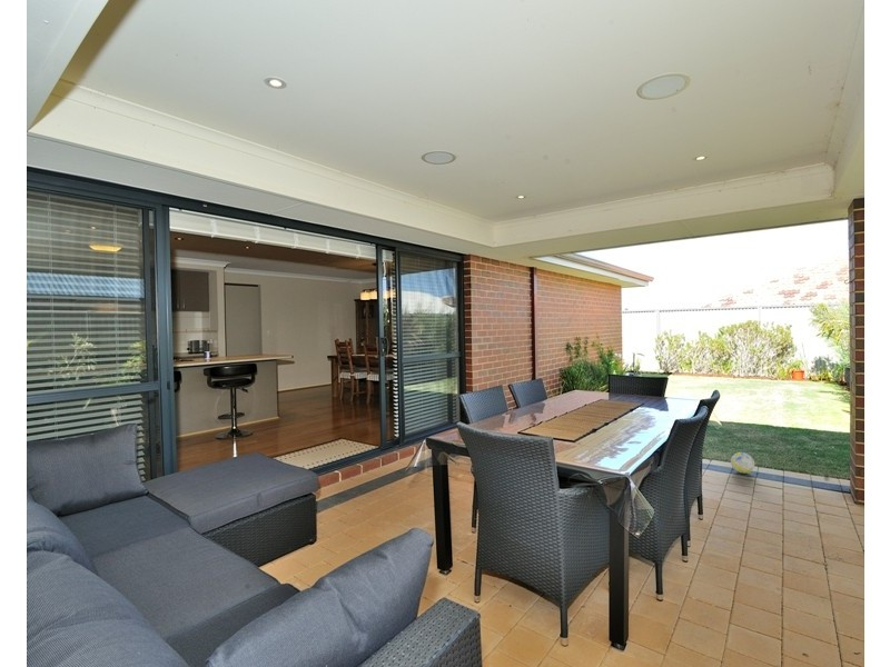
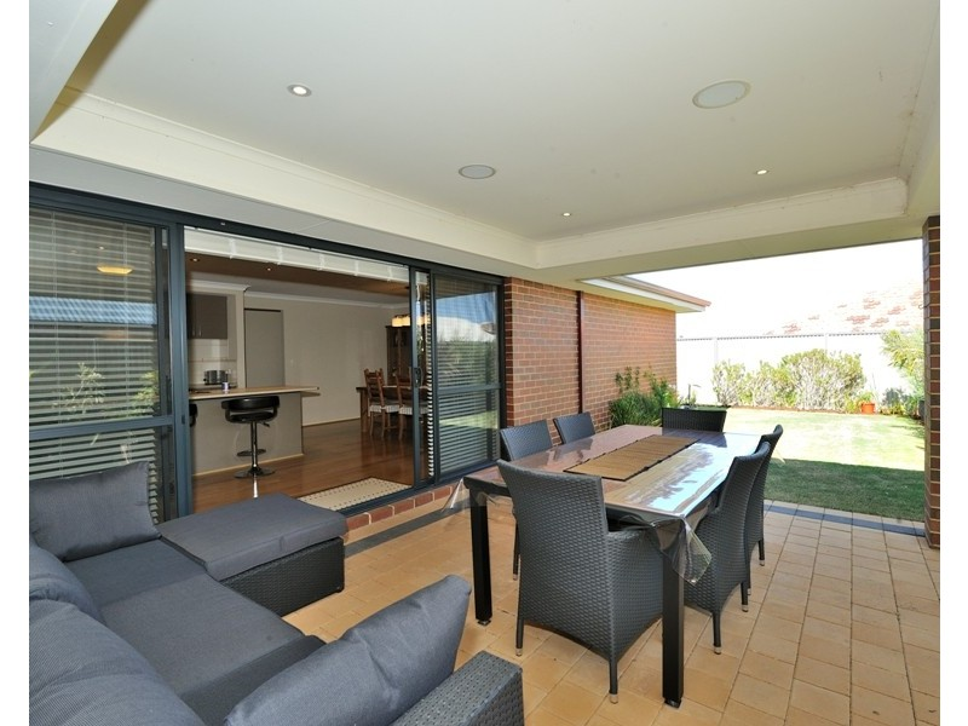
- ball [730,451,755,475]
